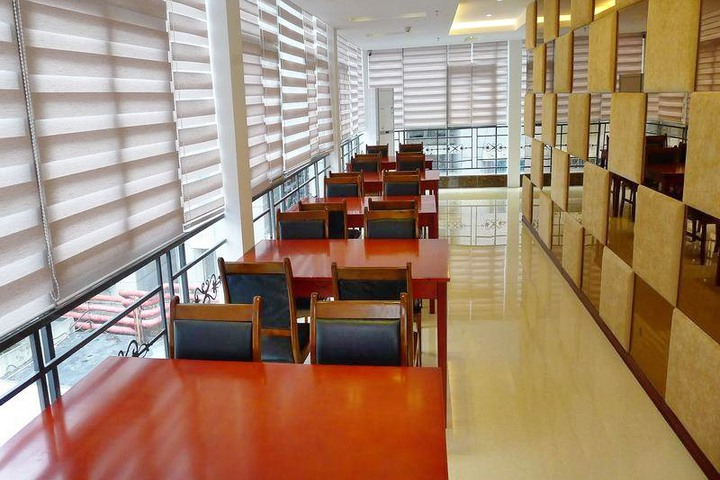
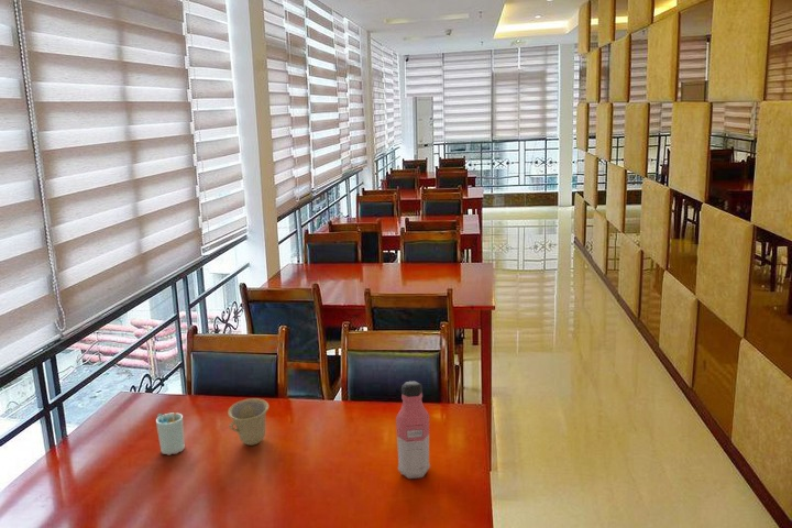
+ cup [155,411,186,457]
+ cup [227,397,270,447]
+ water bottle [395,380,431,480]
